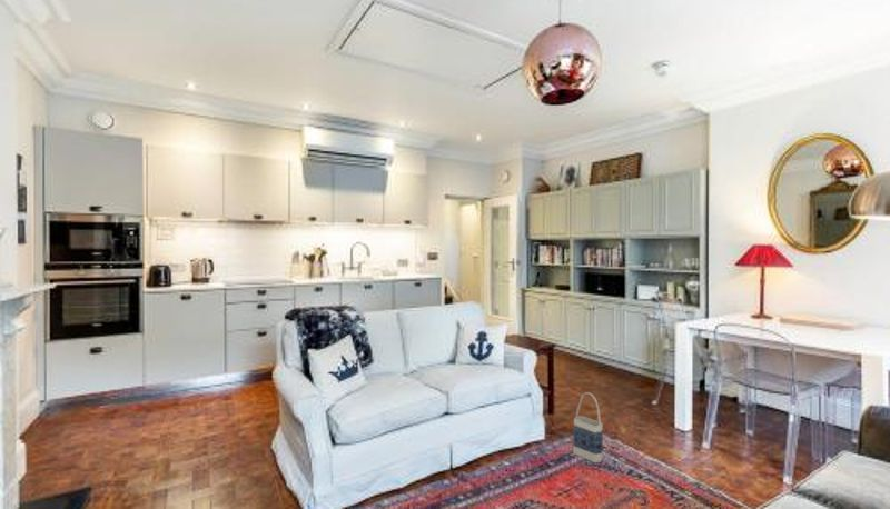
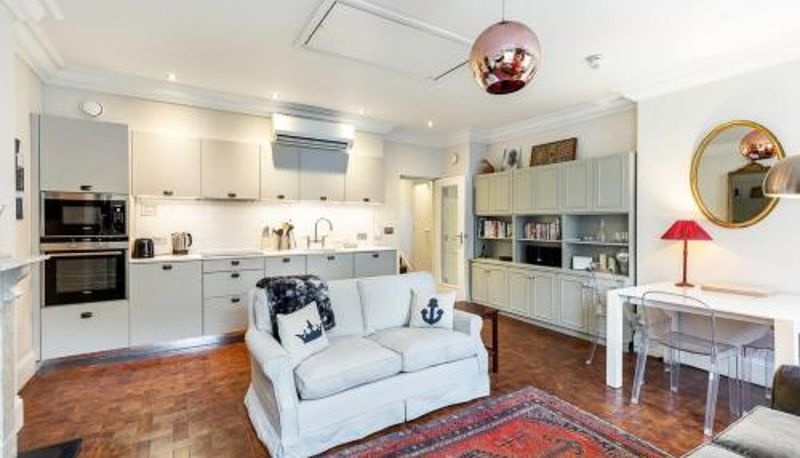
- bag [572,391,604,463]
